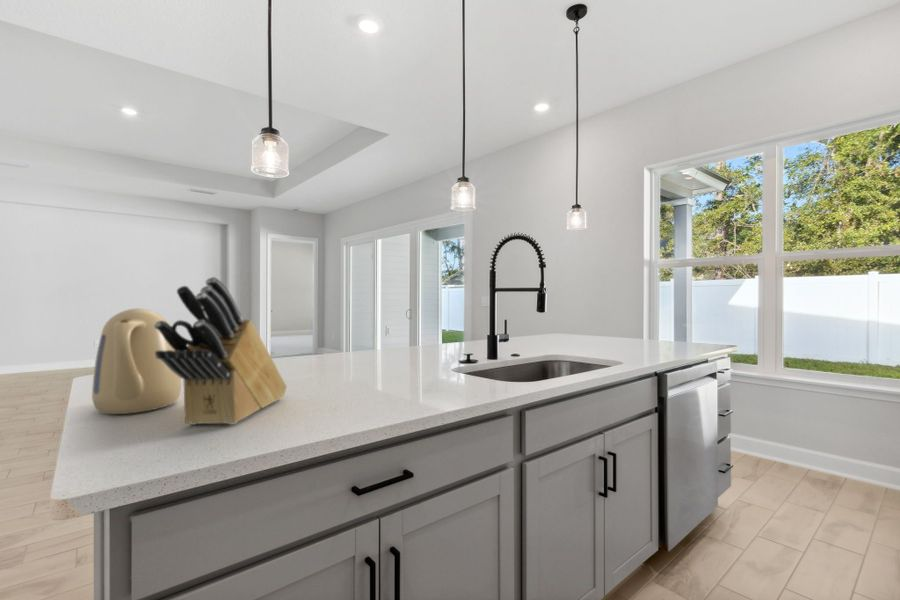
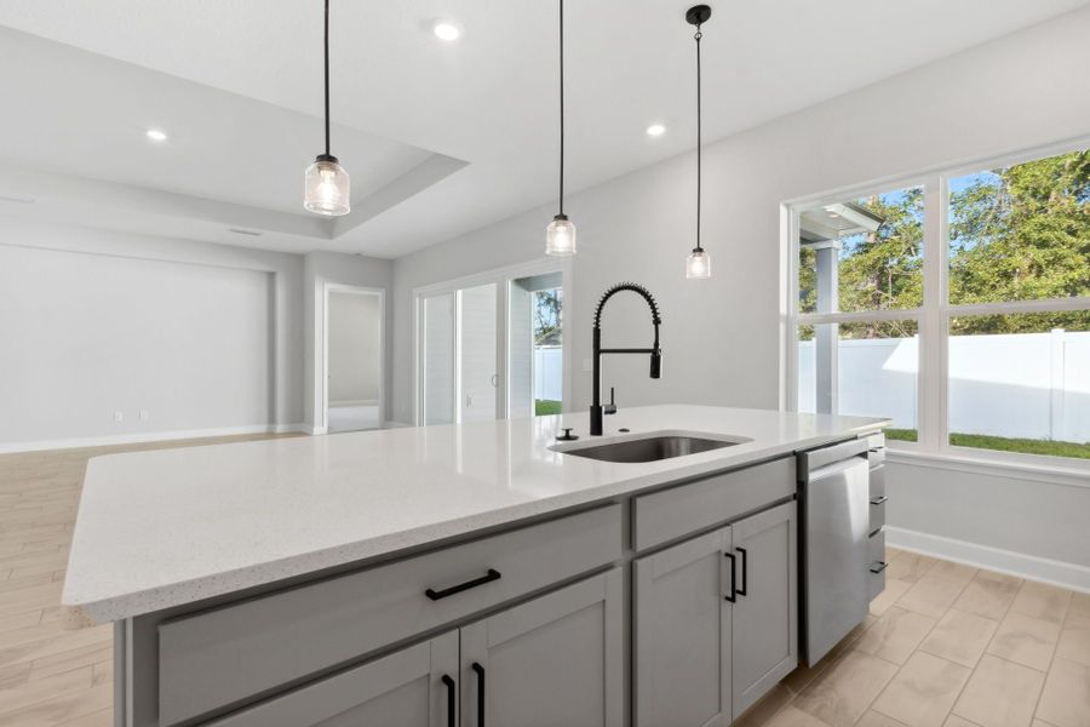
- knife block [154,276,288,426]
- kettle [91,307,182,415]
